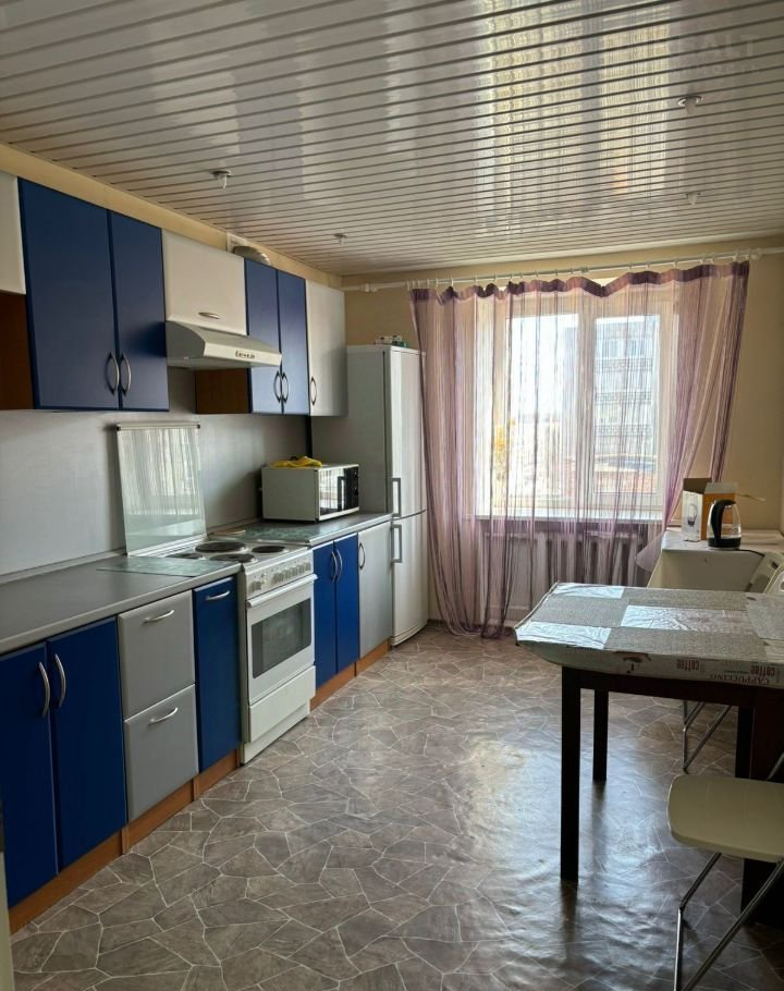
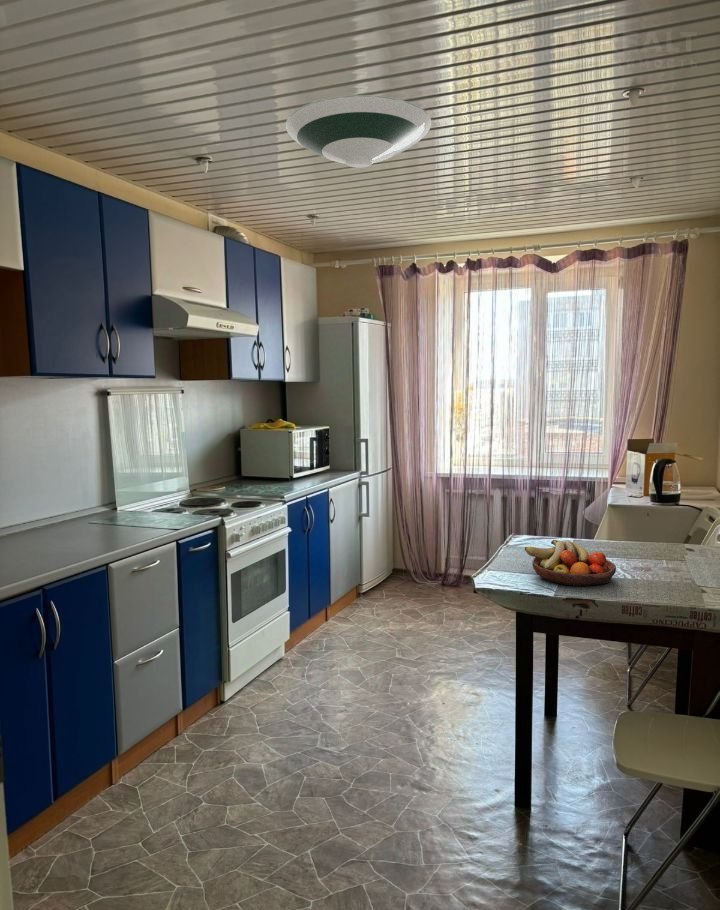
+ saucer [285,94,432,169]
+ fruit bowl [524,539,617,587]
